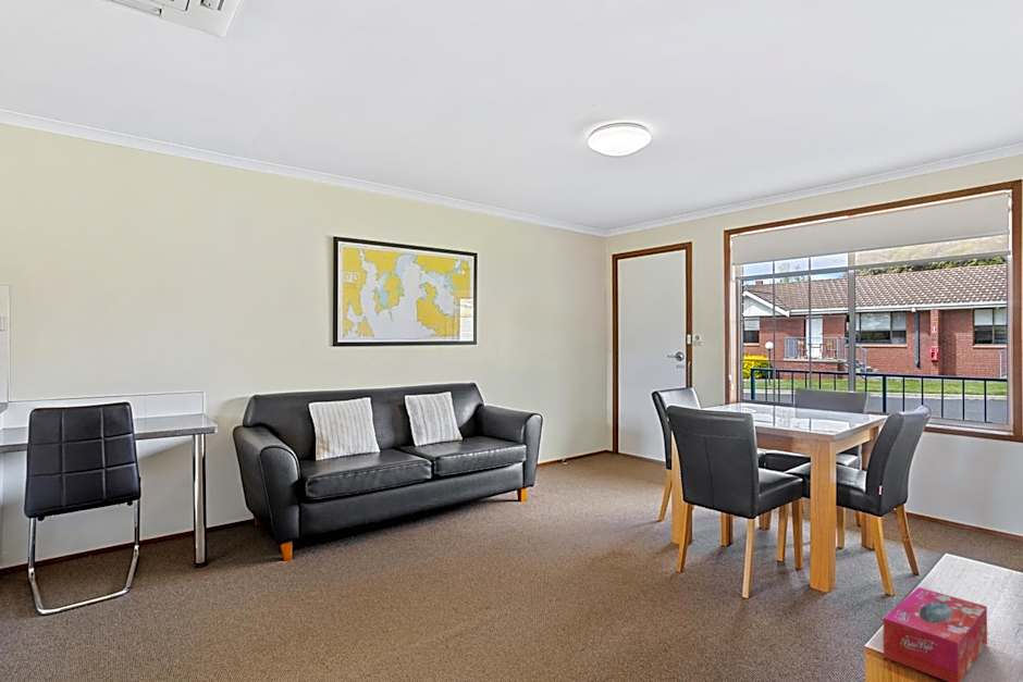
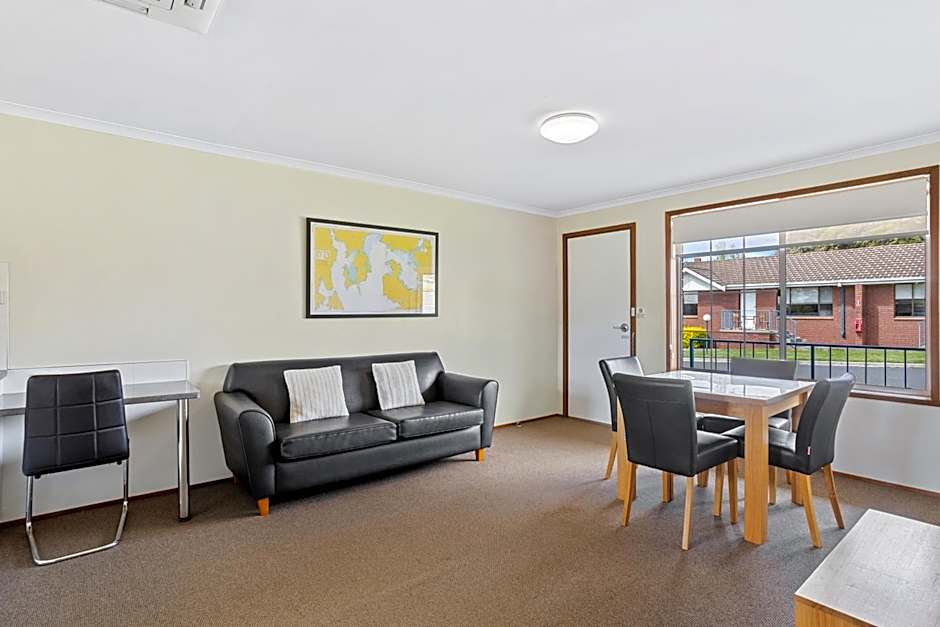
- tissue box [883,586,988,682]
